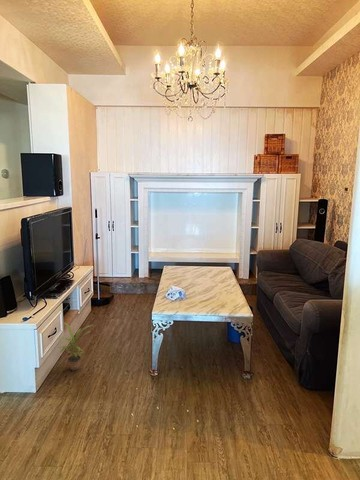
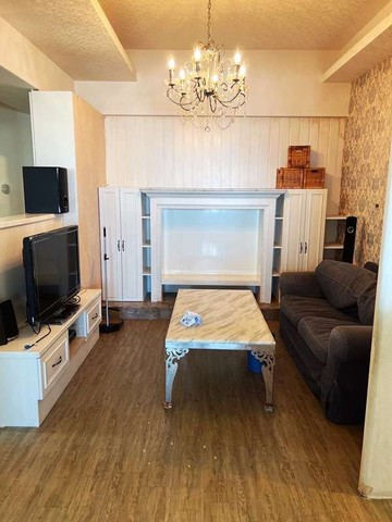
- potted plant [56,322,93,372]
